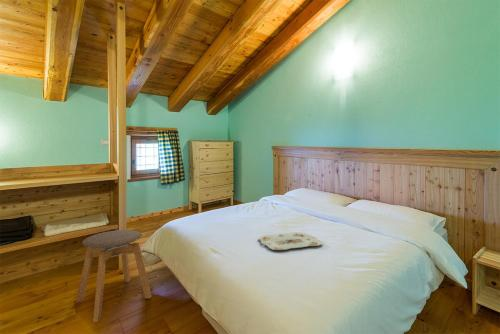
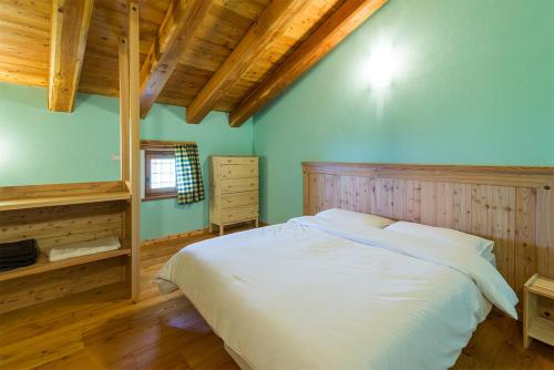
- serving tray [257,231,324,251]
- stool [75,229,152,323]
